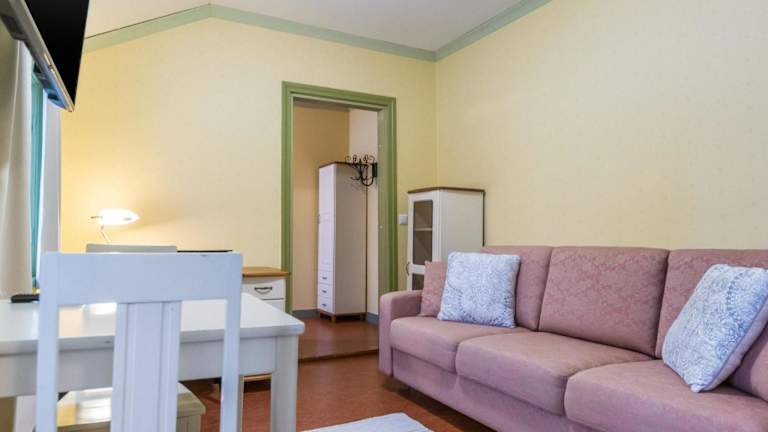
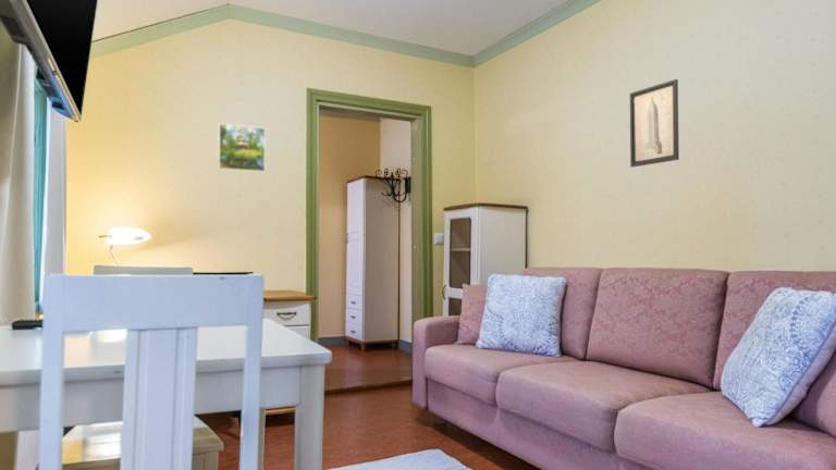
+ wall art [629,78,680,169]
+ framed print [217,123,267,173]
